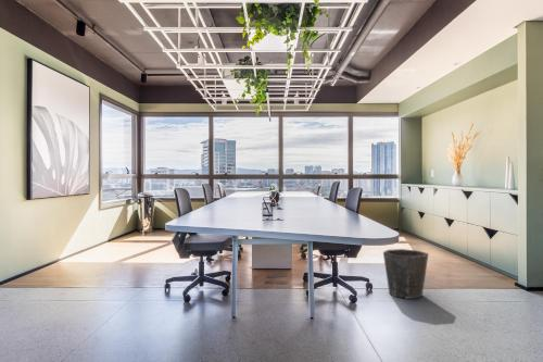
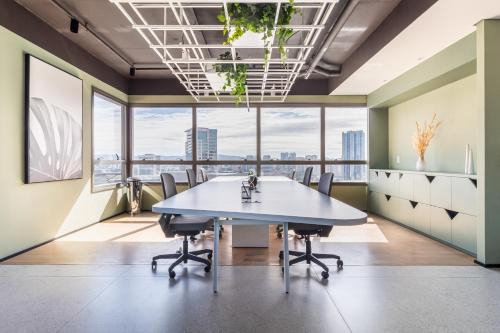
- waste bin [382,248,430,300]
